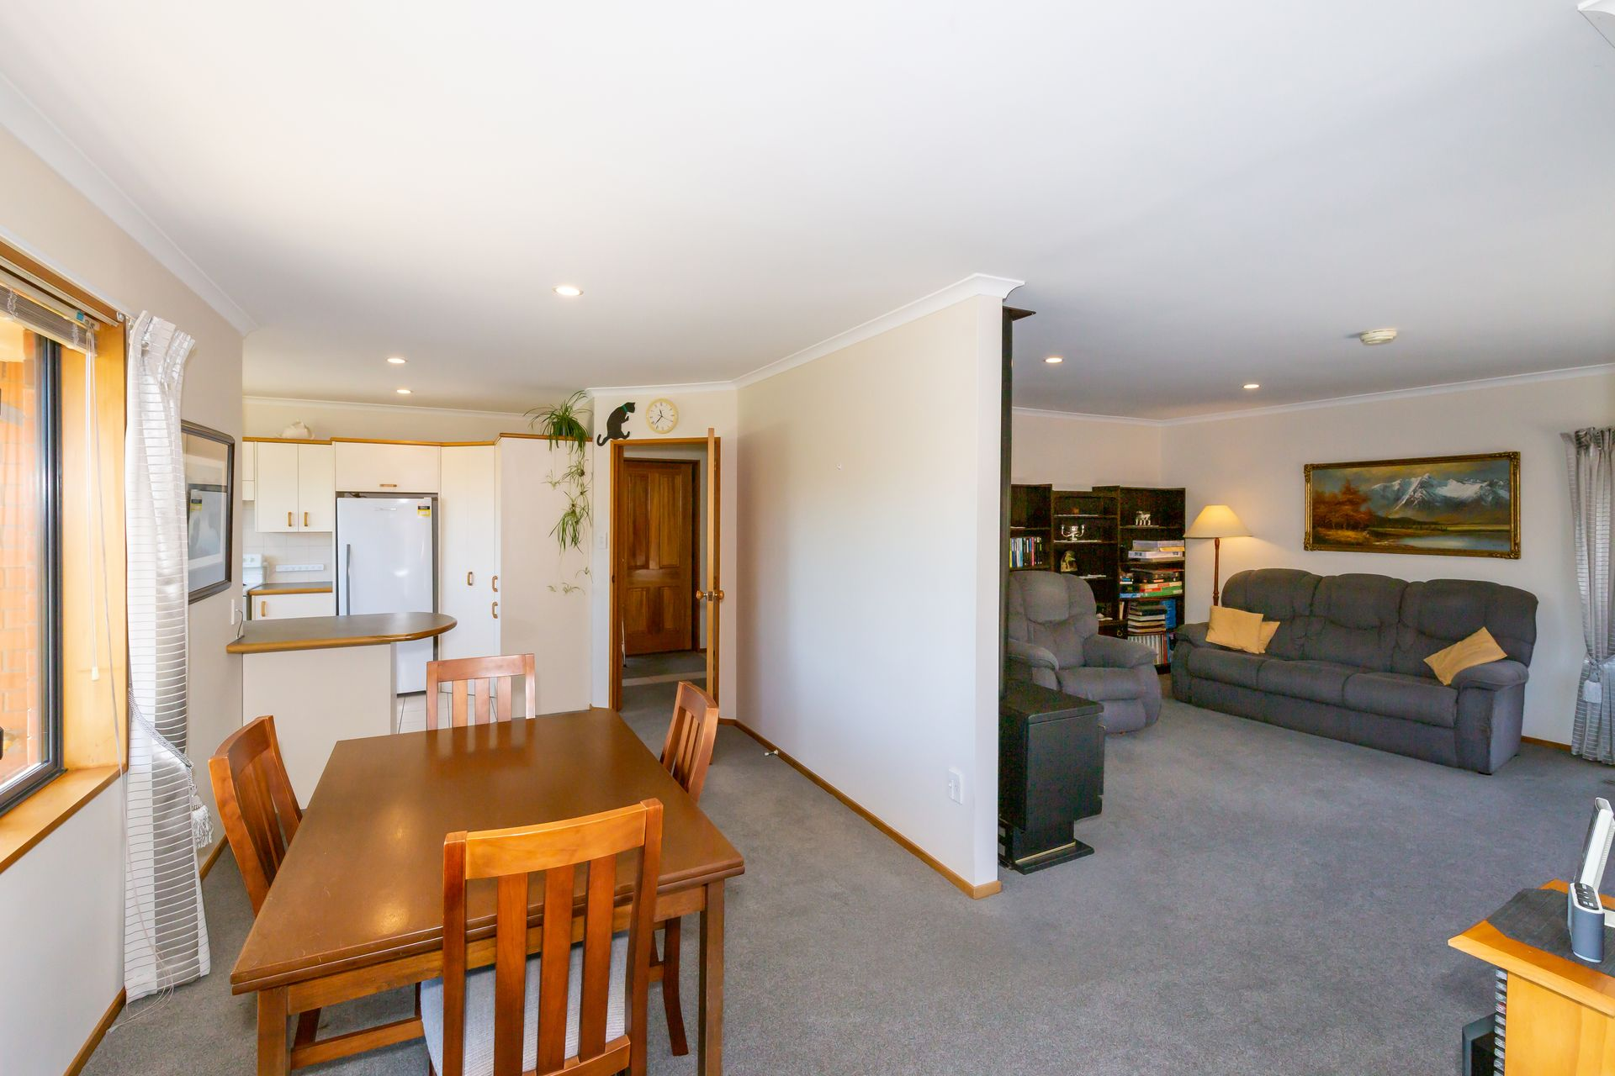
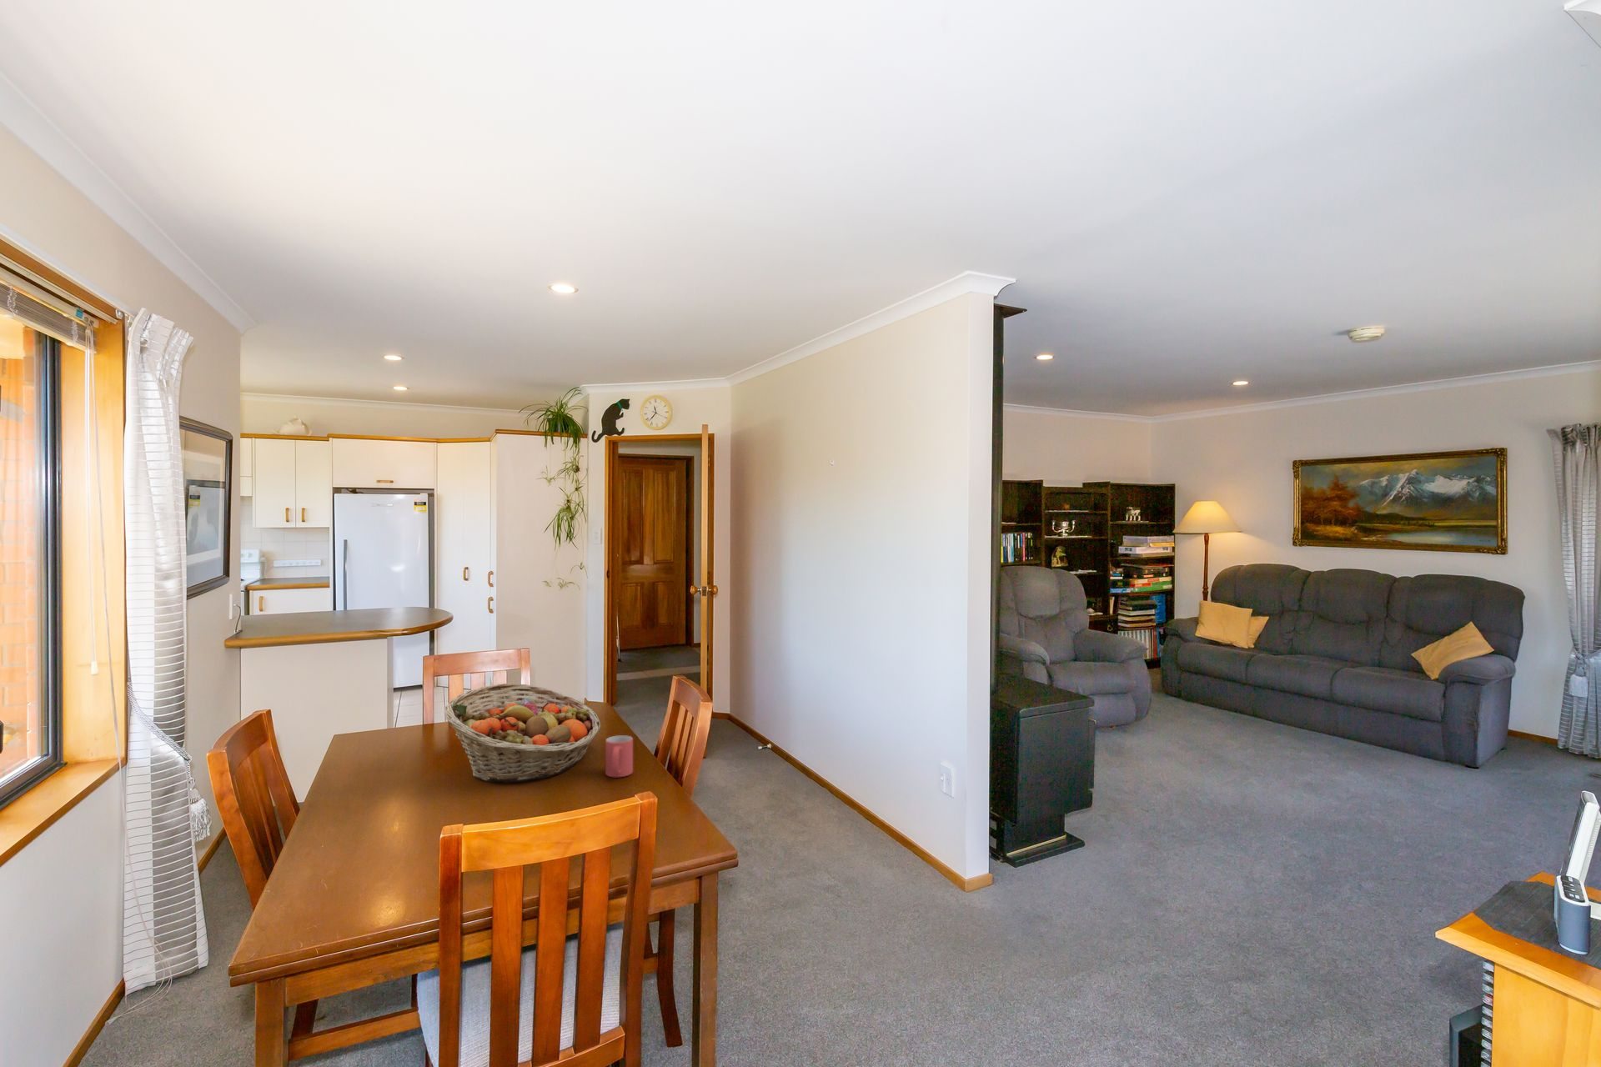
+ mug [604,735,634,778]
+ fruit basket [443,682,602,782]
